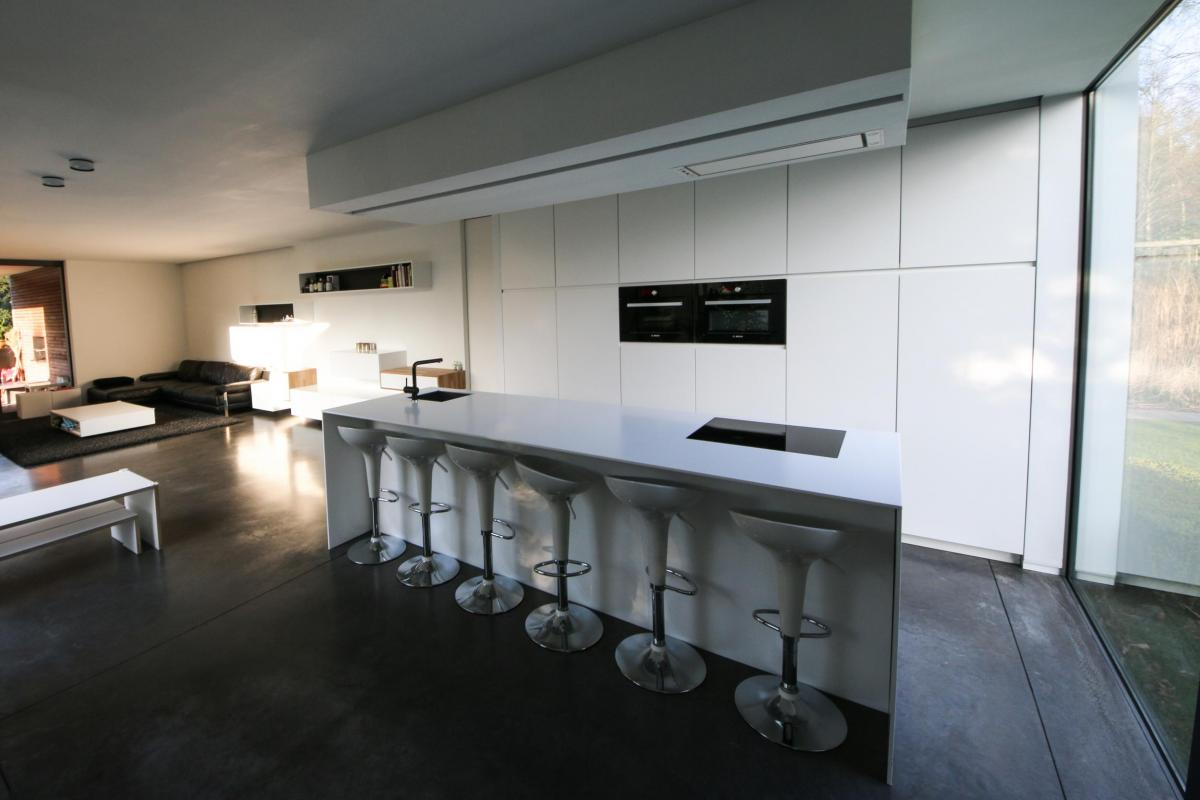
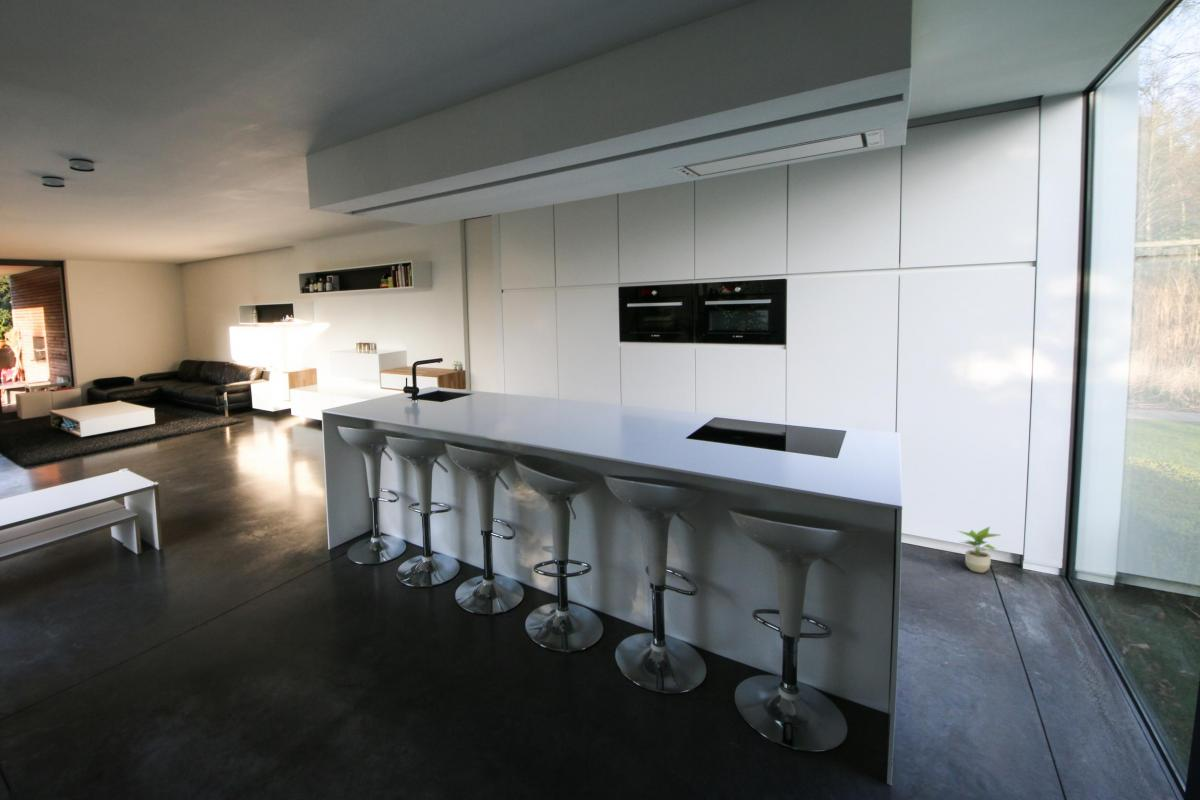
+ potted plant [957,525,1000,574]
